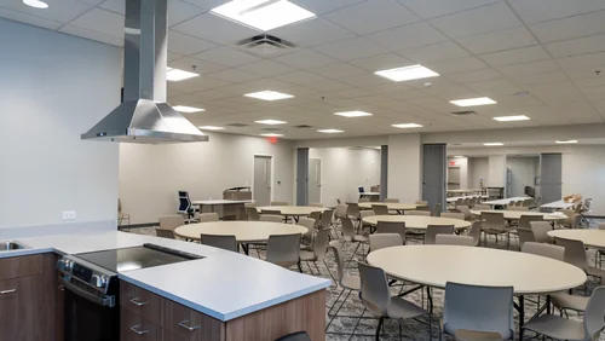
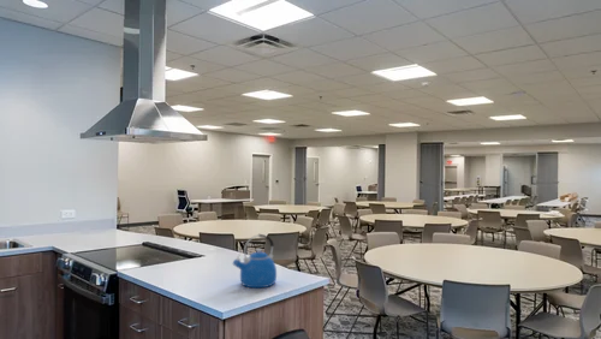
+ kettle [232,233,278,289]
